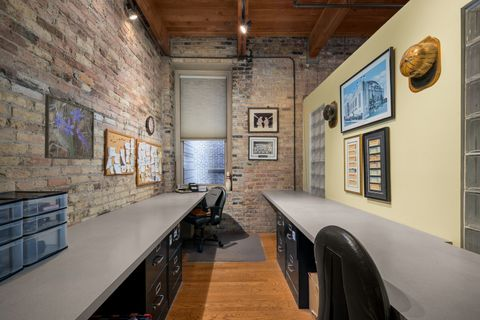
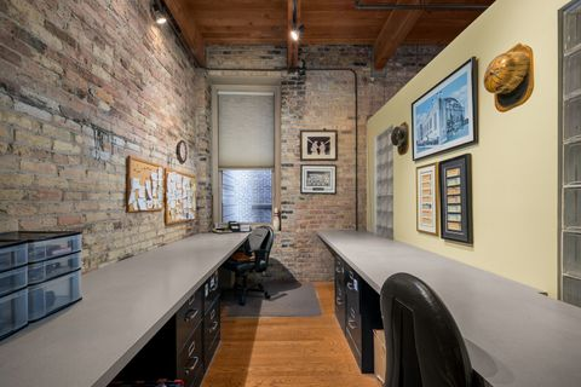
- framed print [44,93,95,160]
